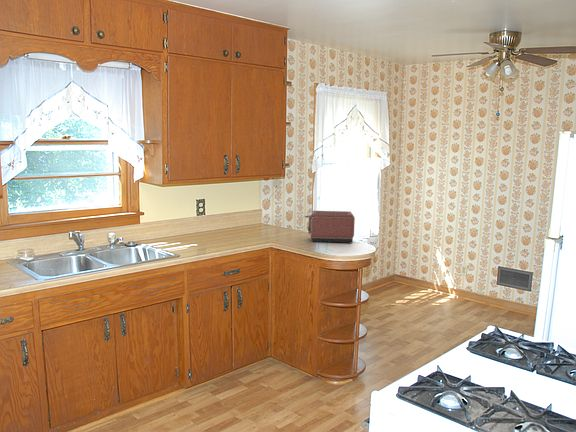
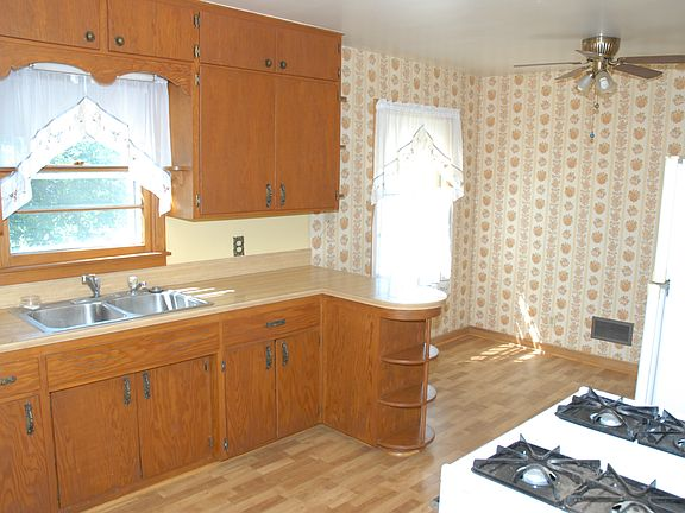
- toaster [304,210,356,244]
